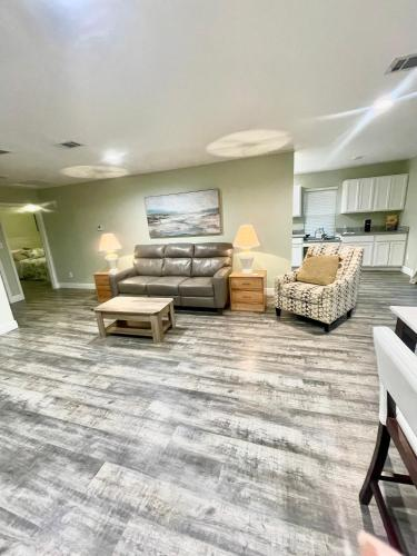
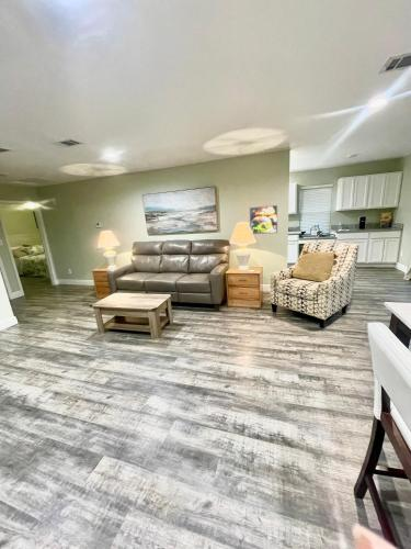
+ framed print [249,204,278,235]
